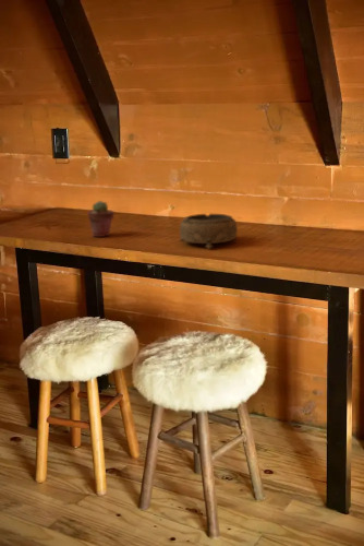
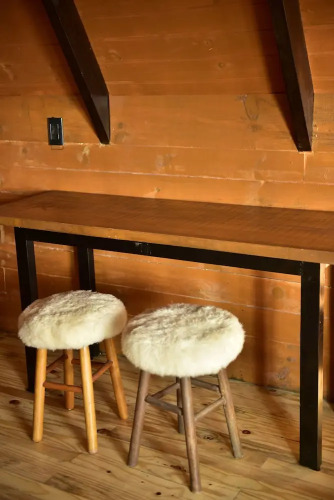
- decorative bowl [179,213,239,249]
- potted succulent [86,200,116,238]
